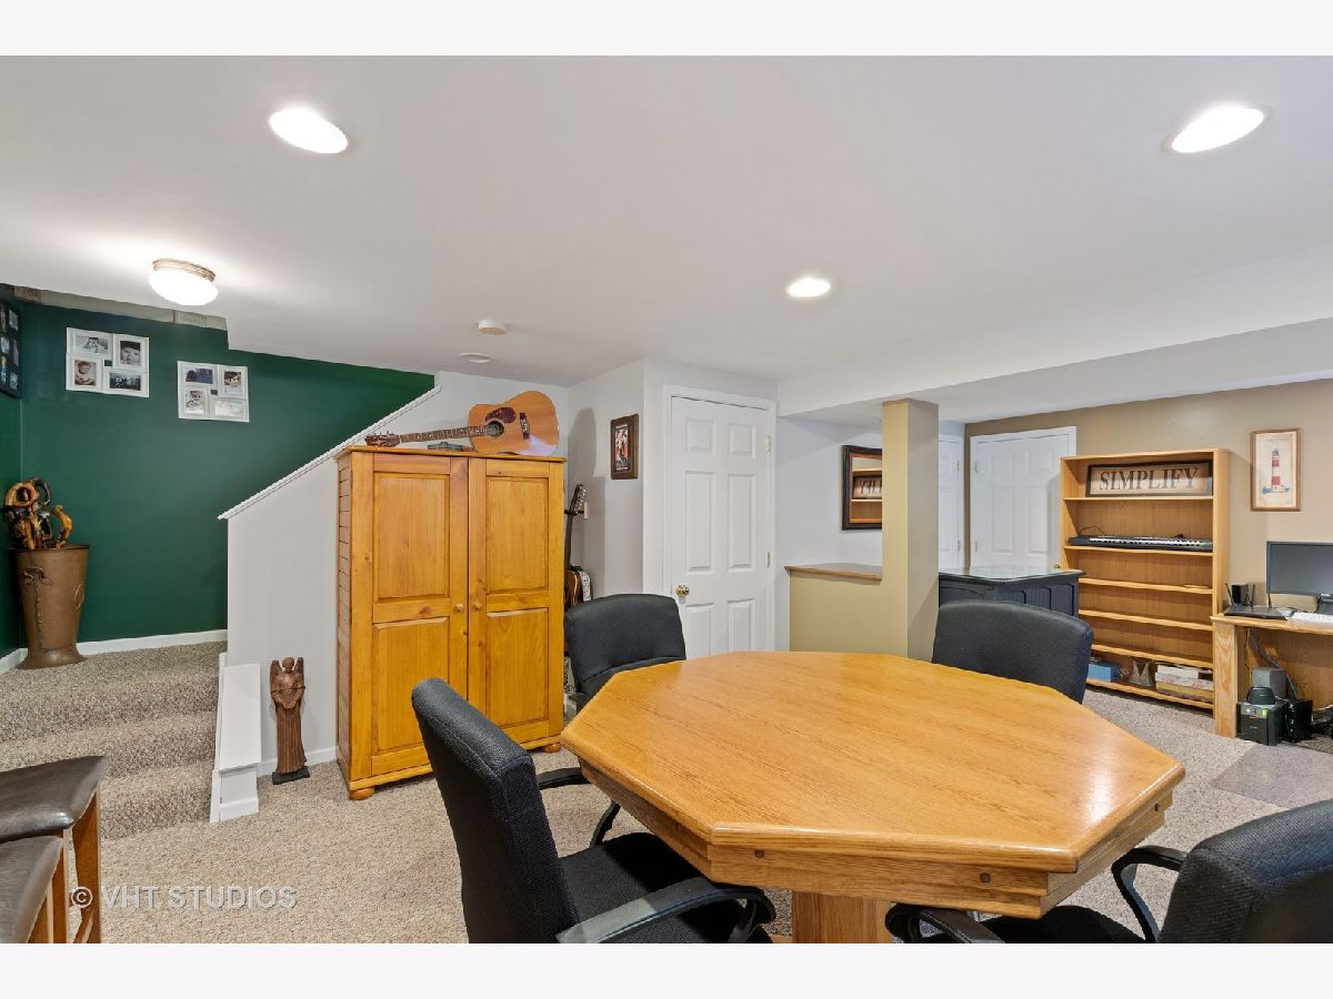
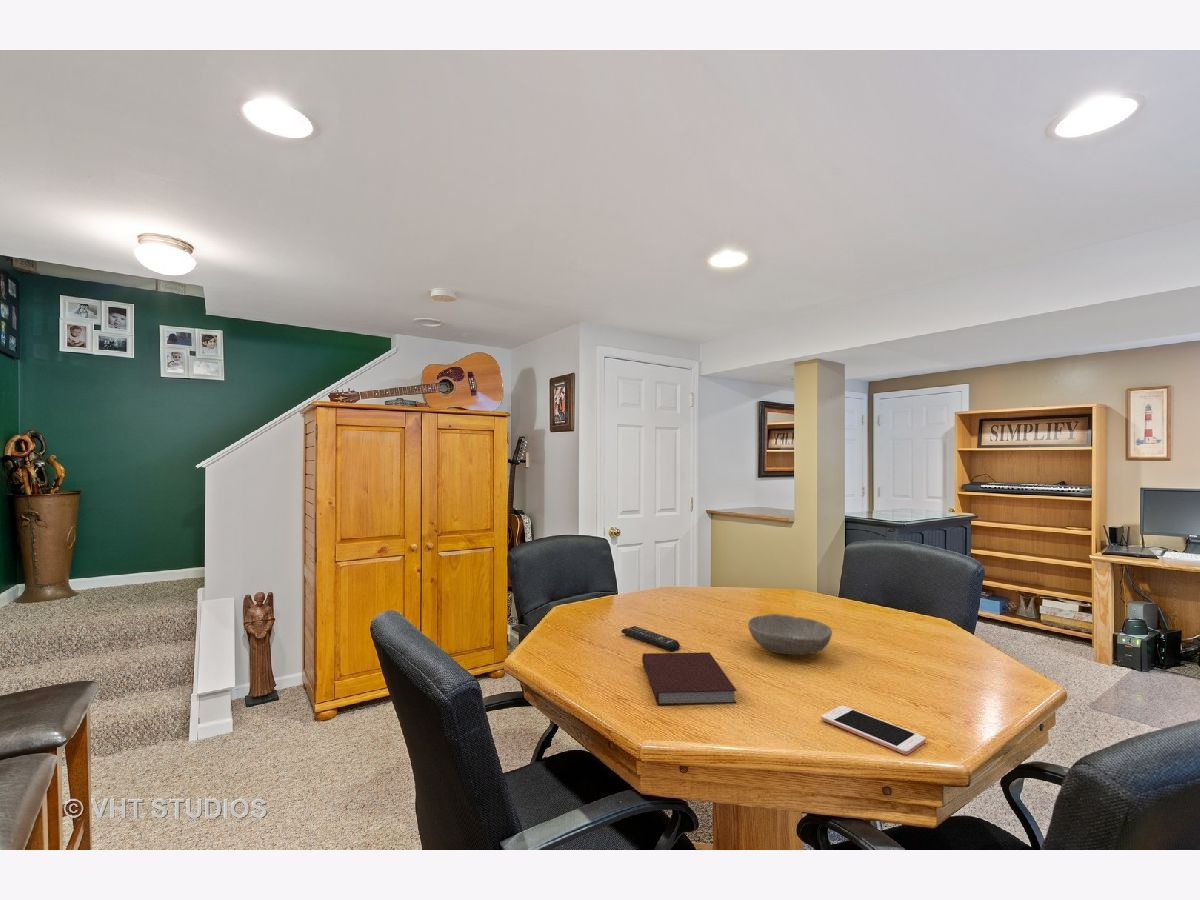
+ cell phone [820,705,927,756]
+ remote control [620,625,681,652]
+ notebook [641,651,738,706]
+ bowl [747,613,833,656]
